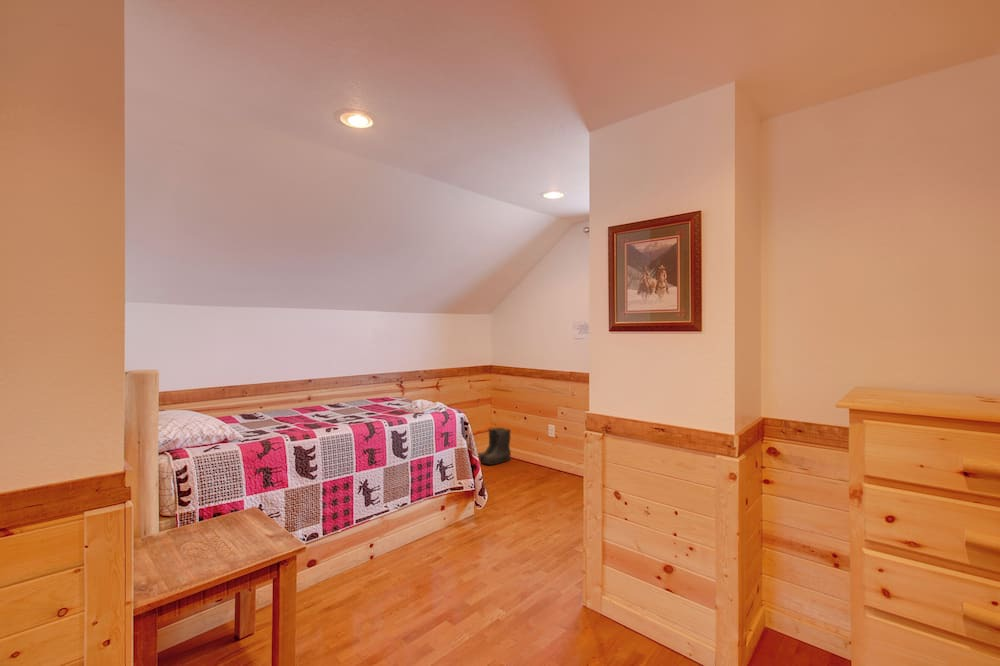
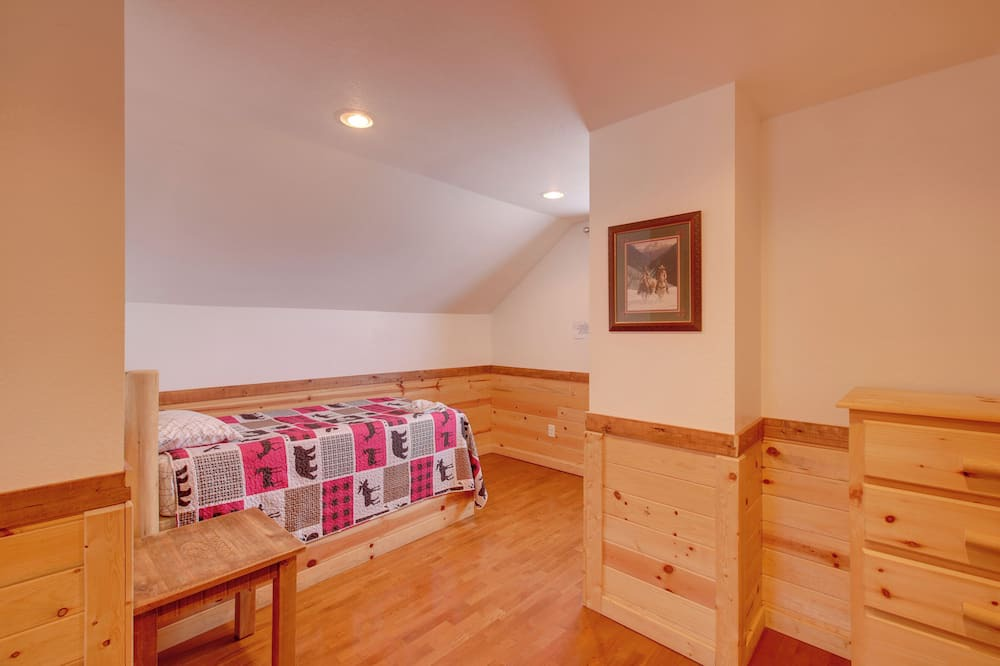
- boots [477,426,513,466]
